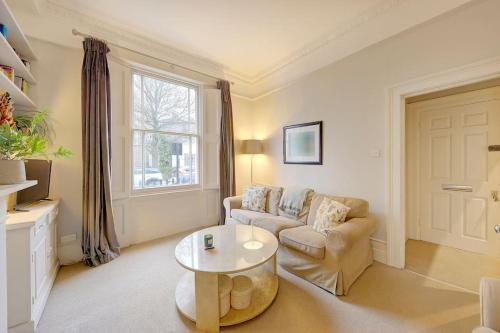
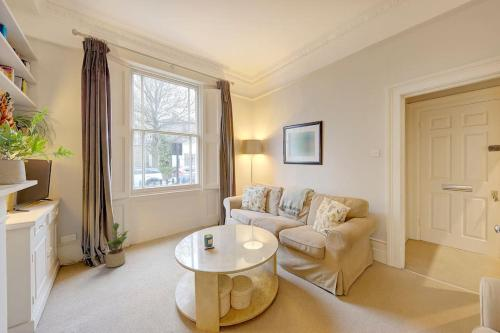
+ potted plant [105,222,129,268]
